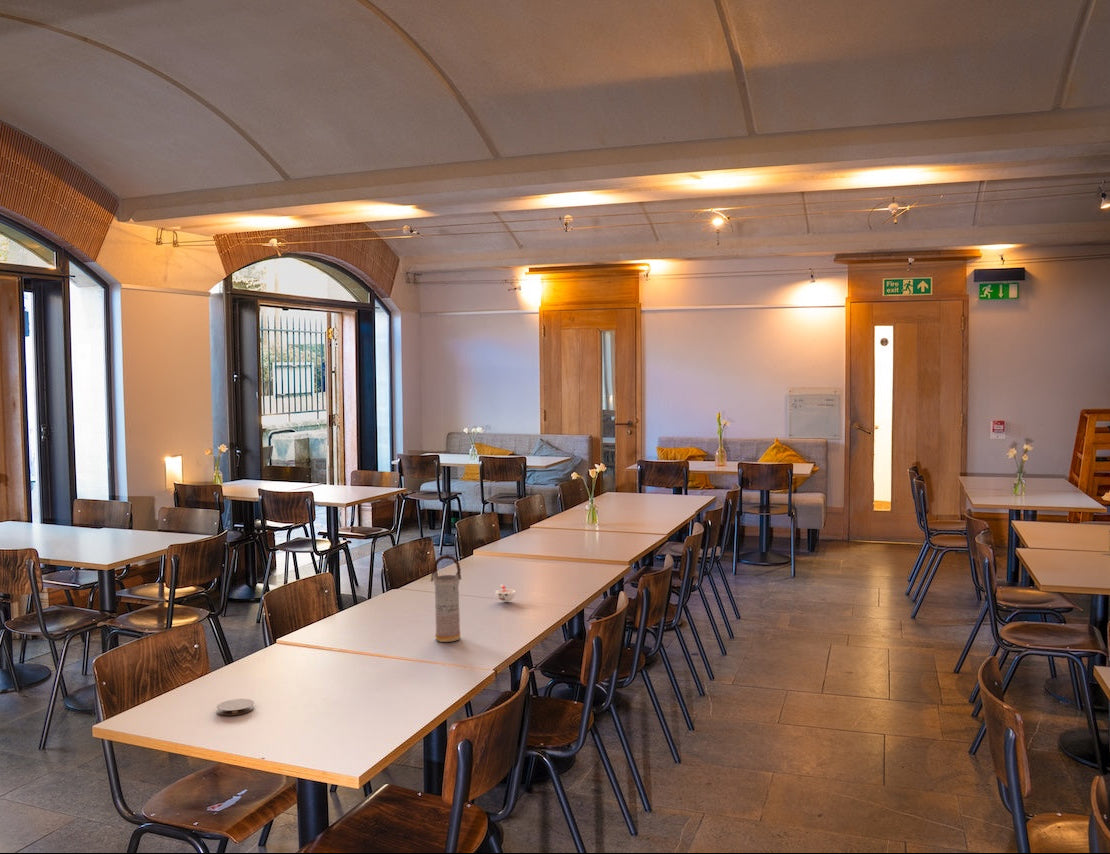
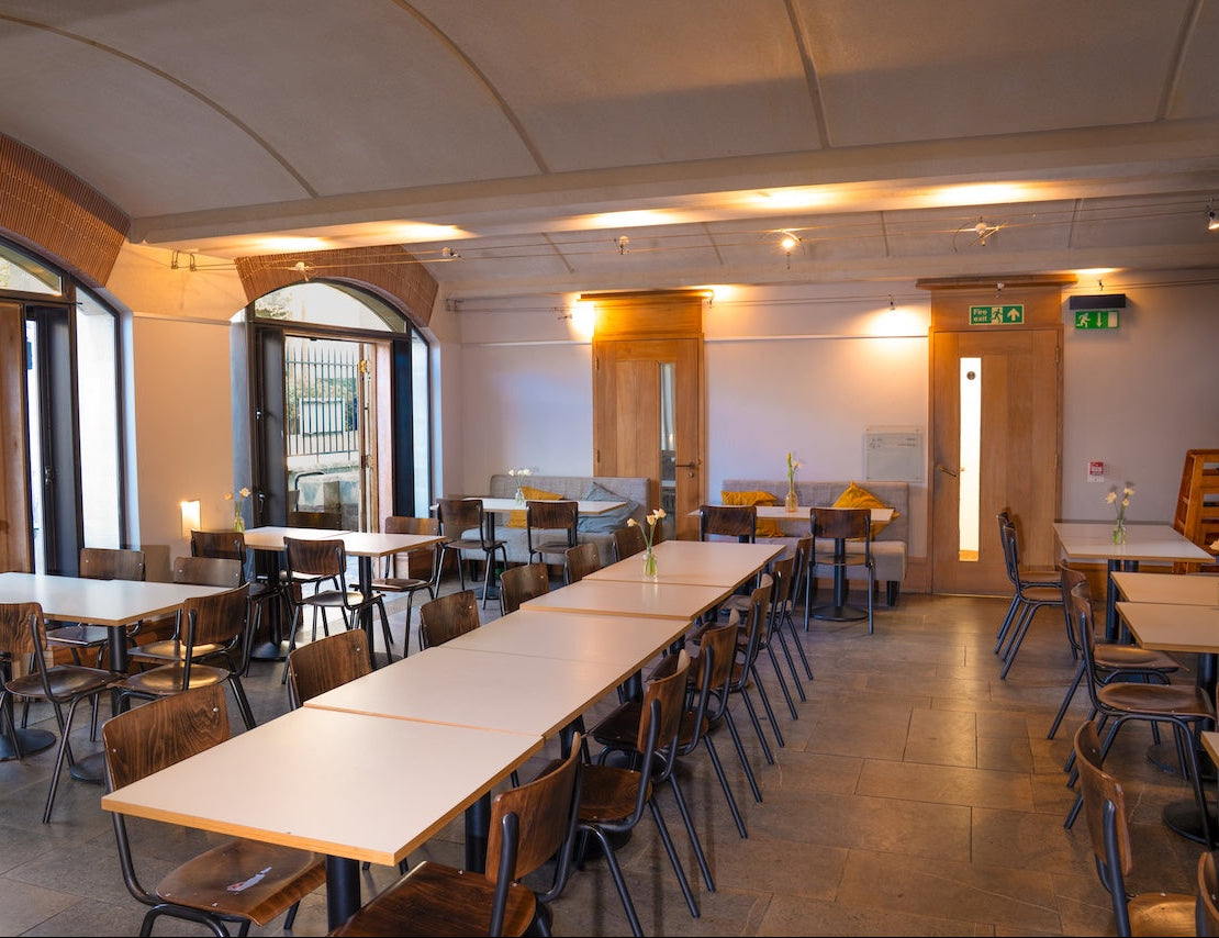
- vase [430,554,462,643]
- coaster [216,698,255,716]
- cup [494,584,517,603]
